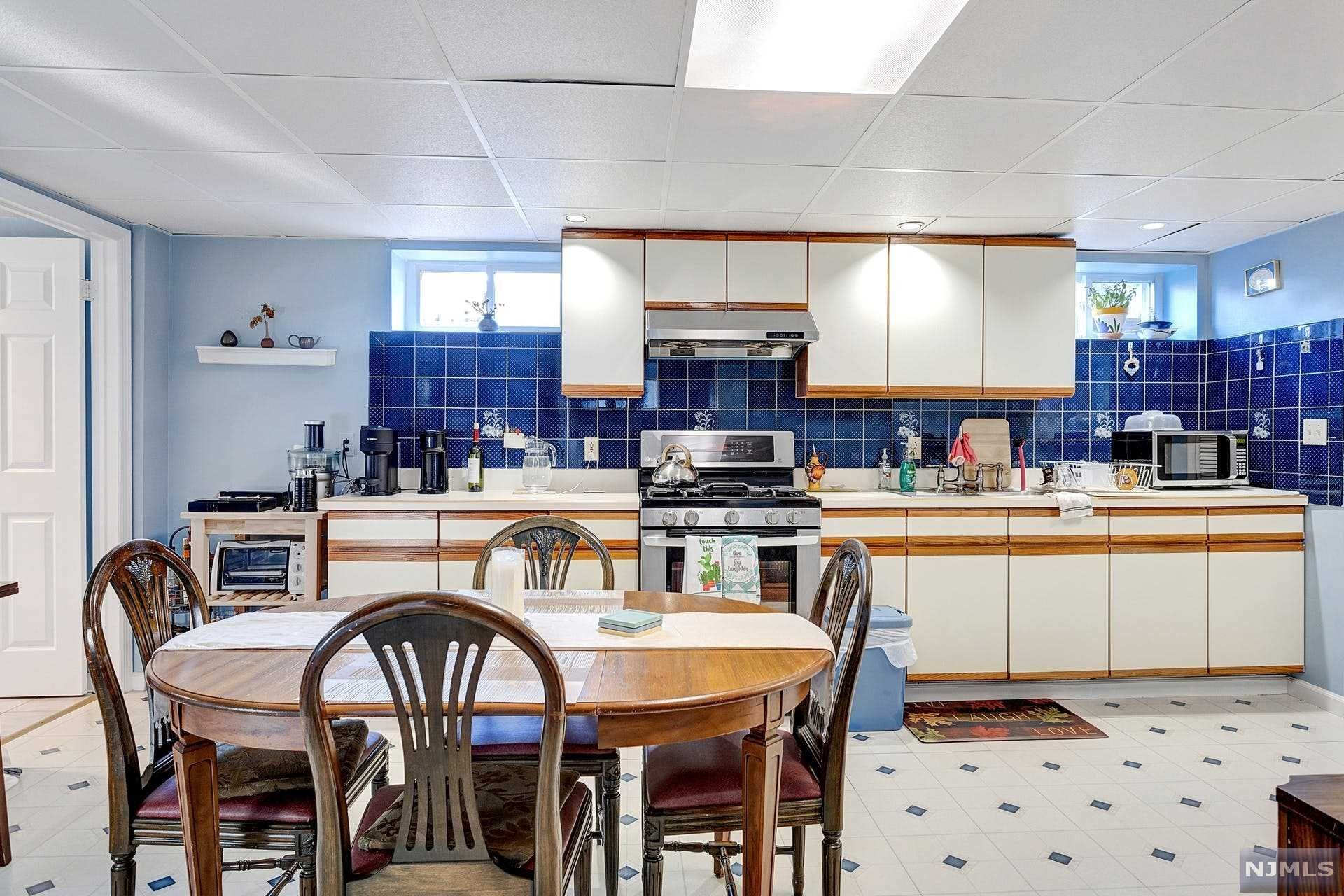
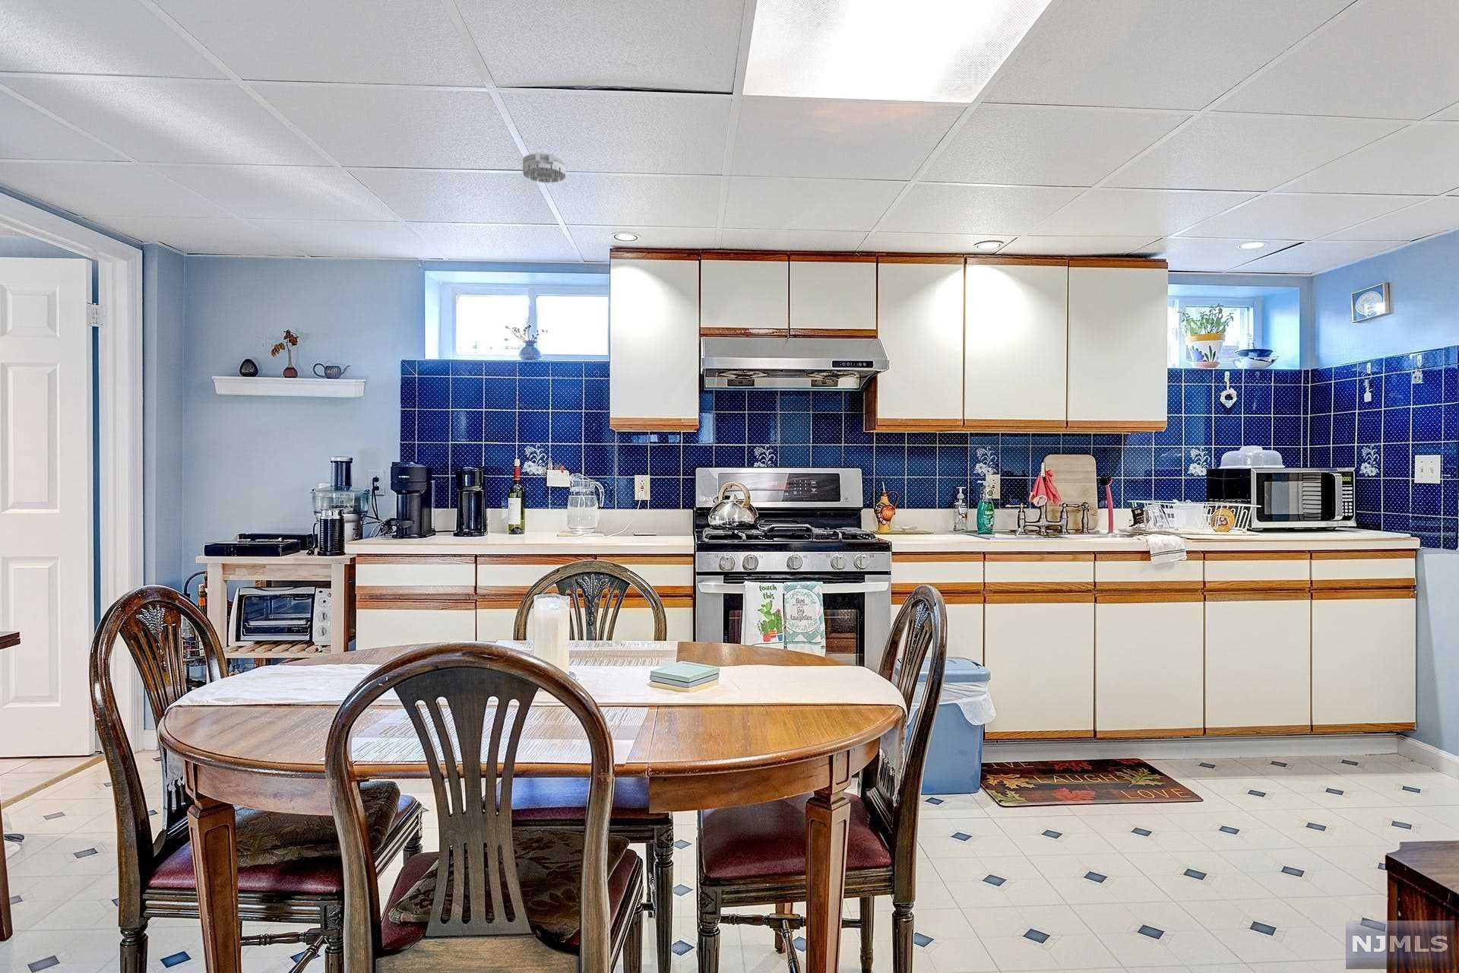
+ smoke detector [522,152,567,184]
